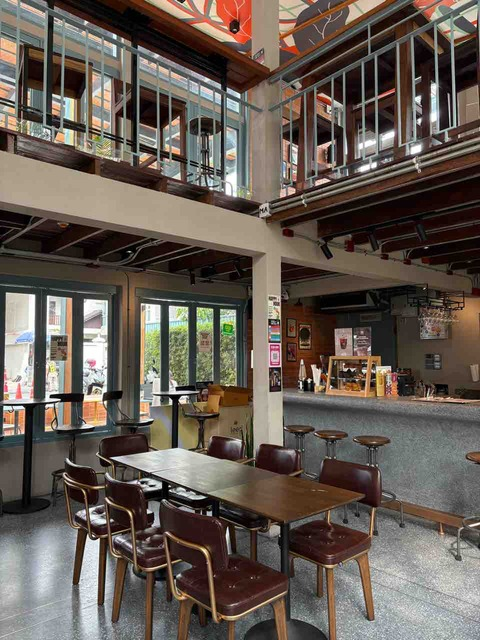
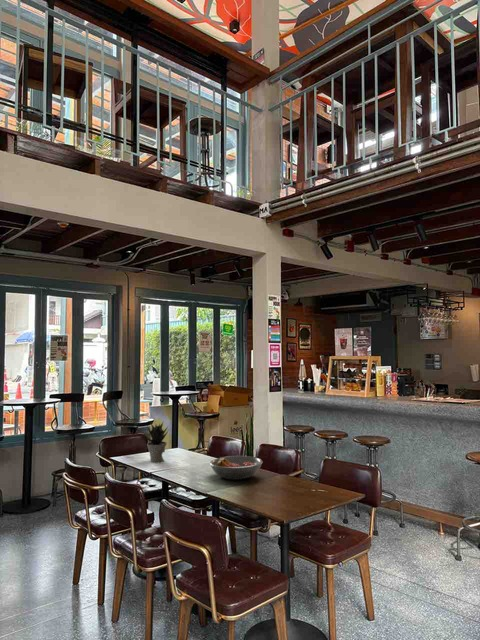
+ fruit bowl [209,455,264,481]
+ potted plant [141,420,170,463]
